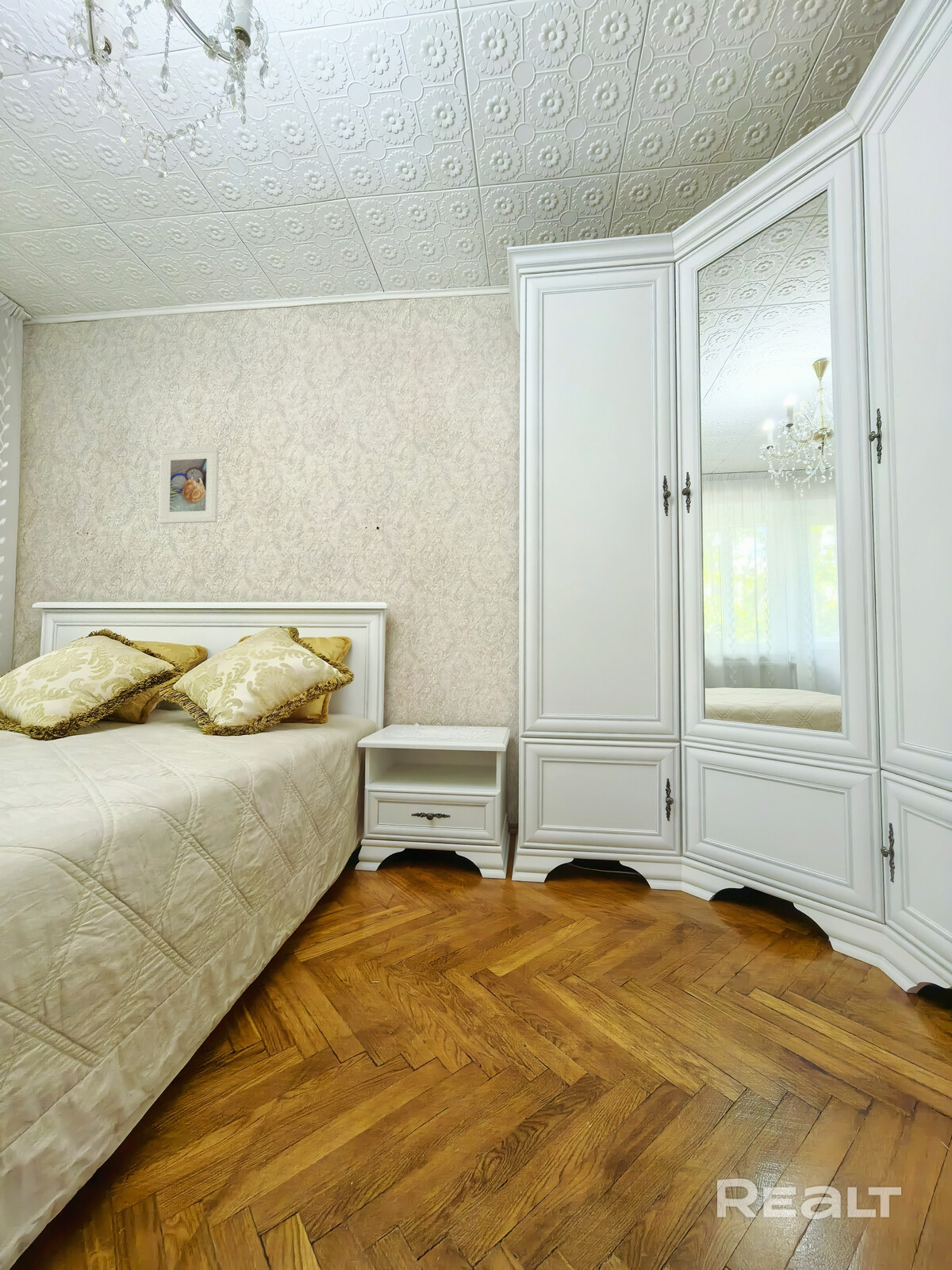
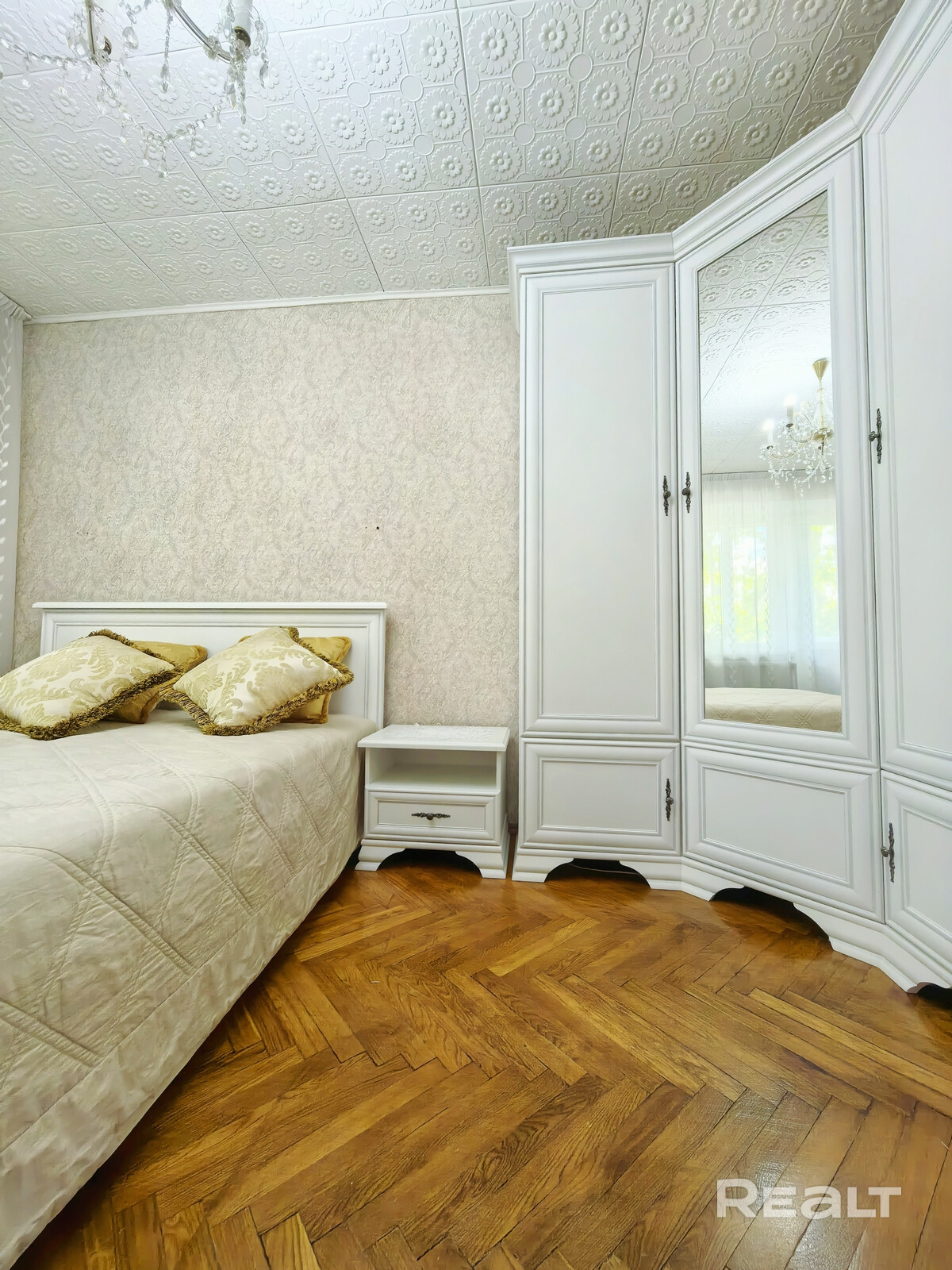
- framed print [158,446,220,525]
